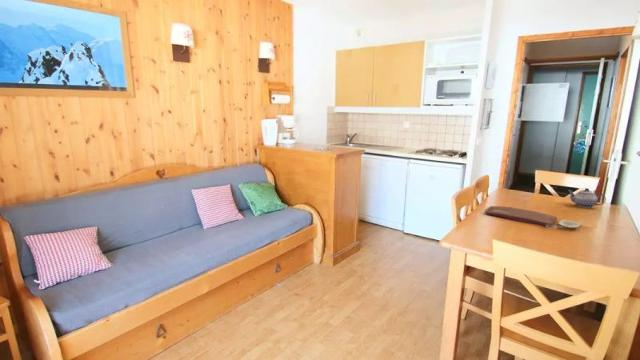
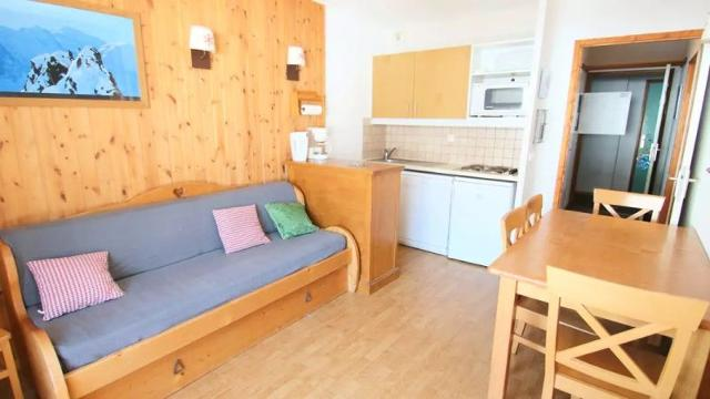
- placemat [485,205,583,229]
- teapot [568,187,607,209]
